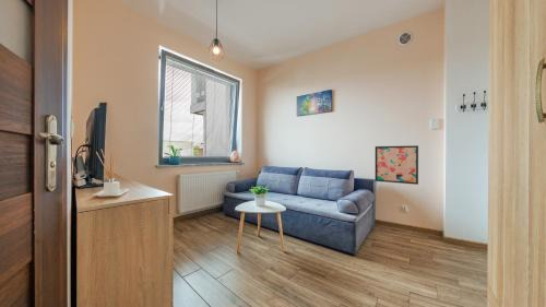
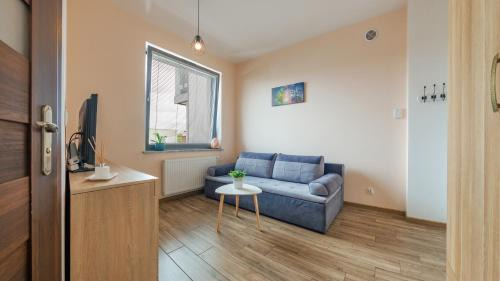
- wall art [375,144,419,186]
